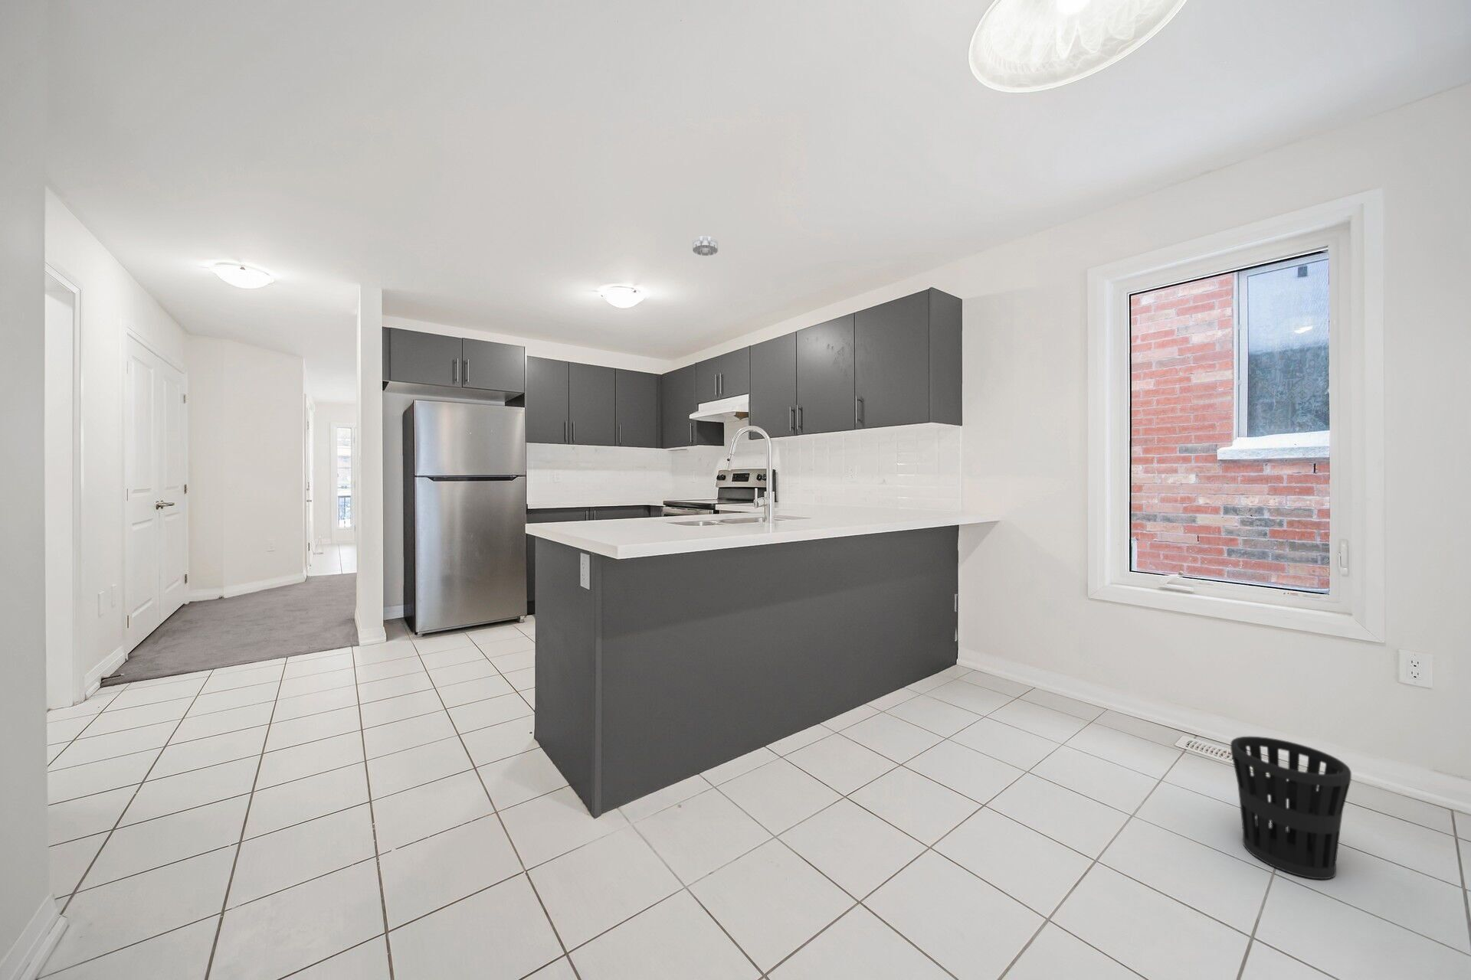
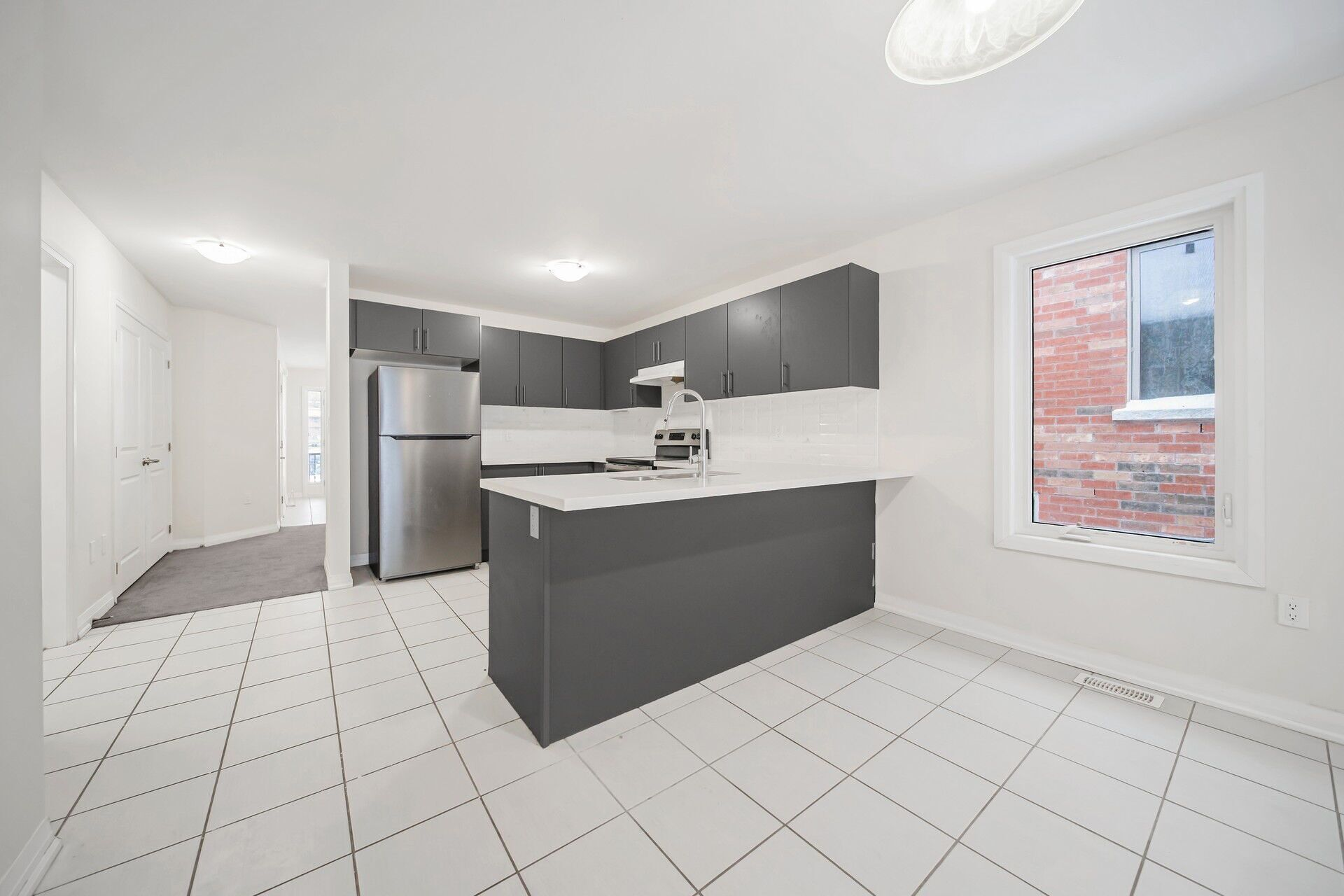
- smoke detector [692,235,719,257]
- wastebasket [1230,736,1353,880]
